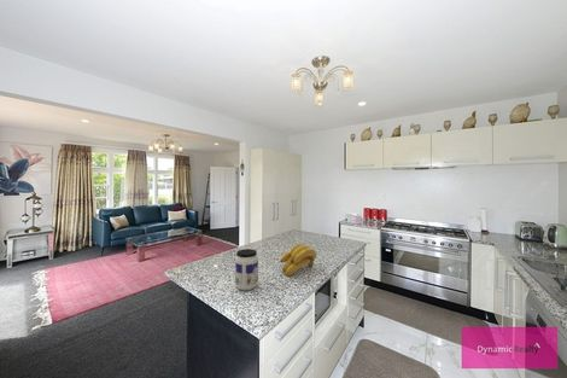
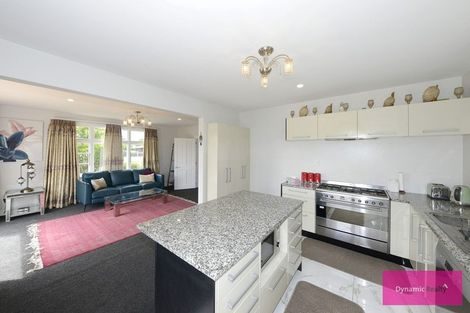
- jar [234,248,259,291]
- banana bunch [279,243,318,277]
